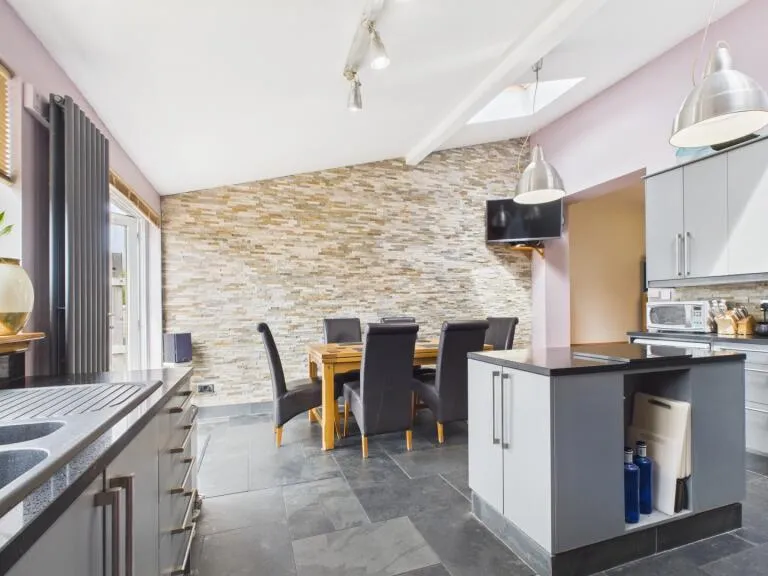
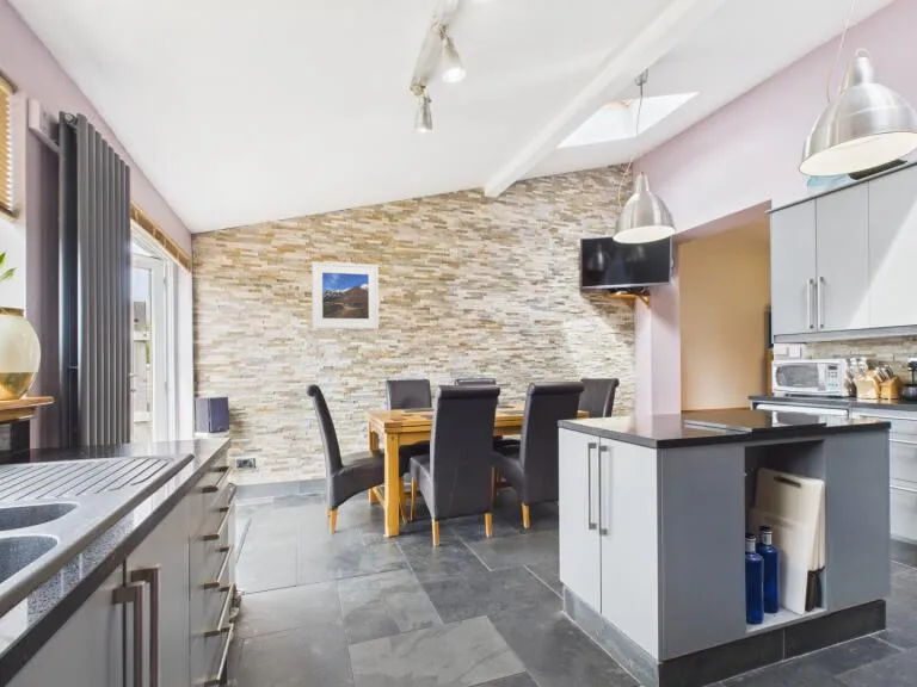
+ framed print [310,261,380,330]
